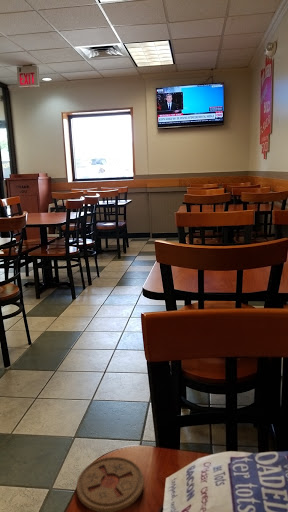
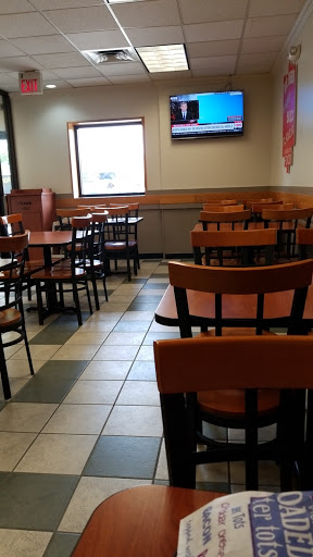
- coaster [75,456,145,512]
